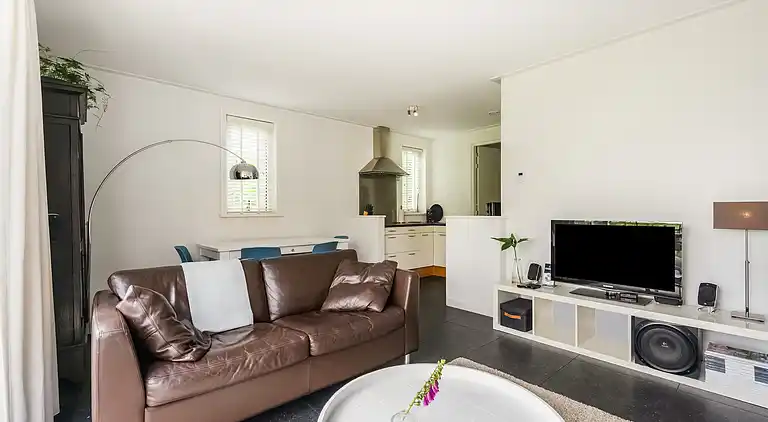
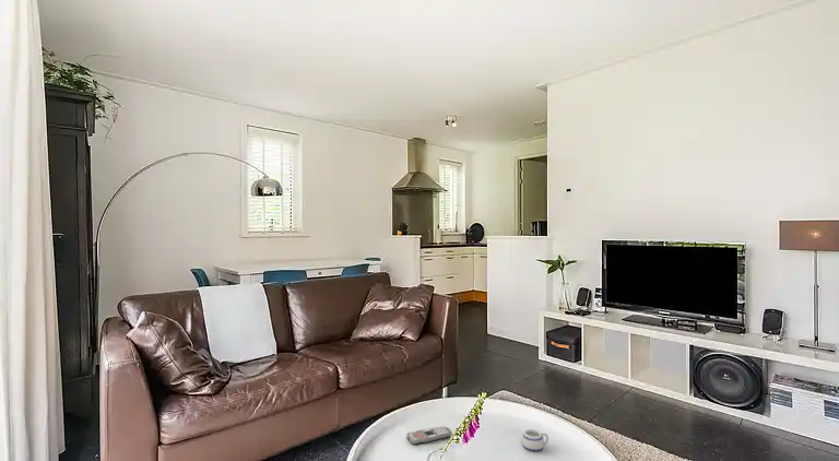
+ mug [521,428,550,452]
+ remote control [405,426,452,446]
